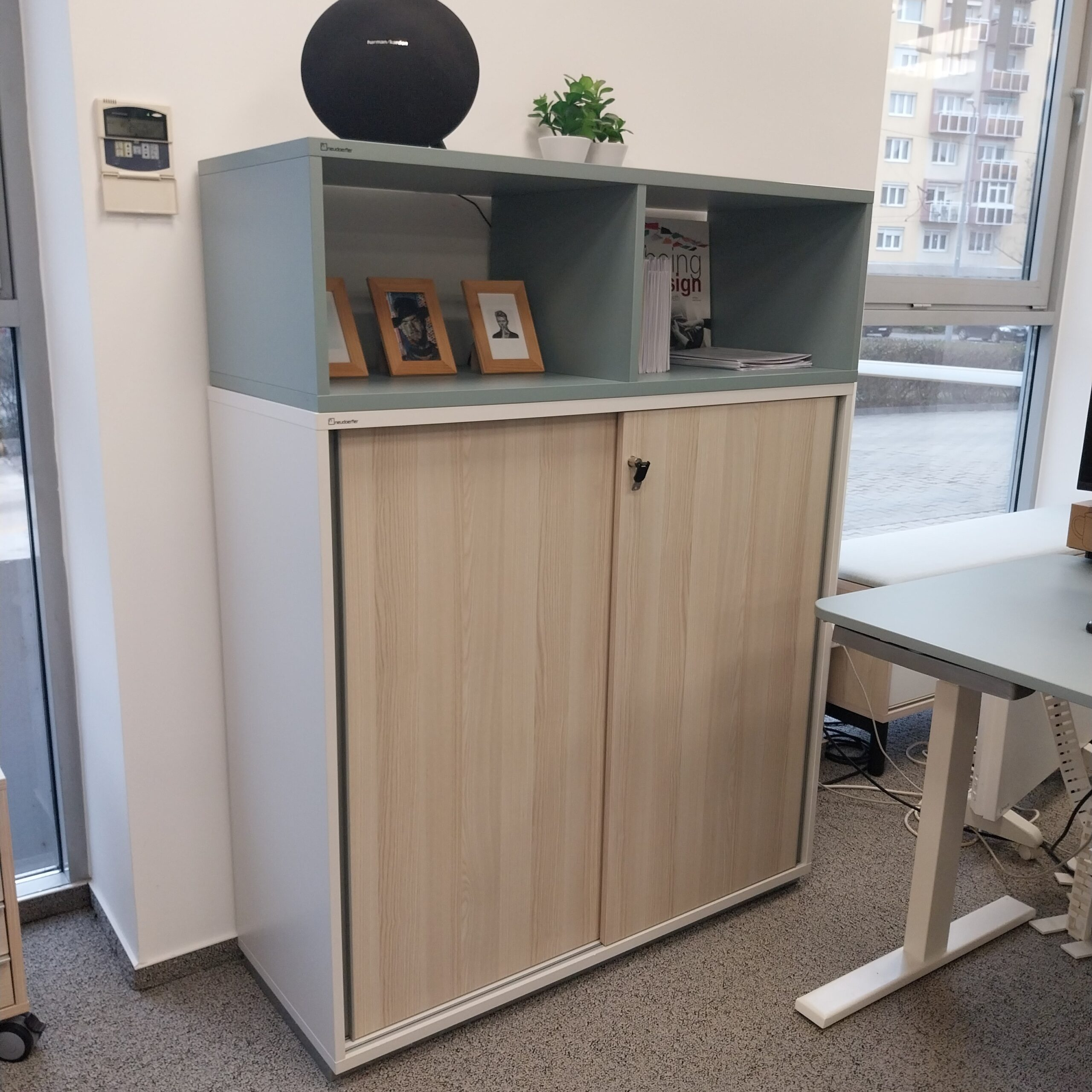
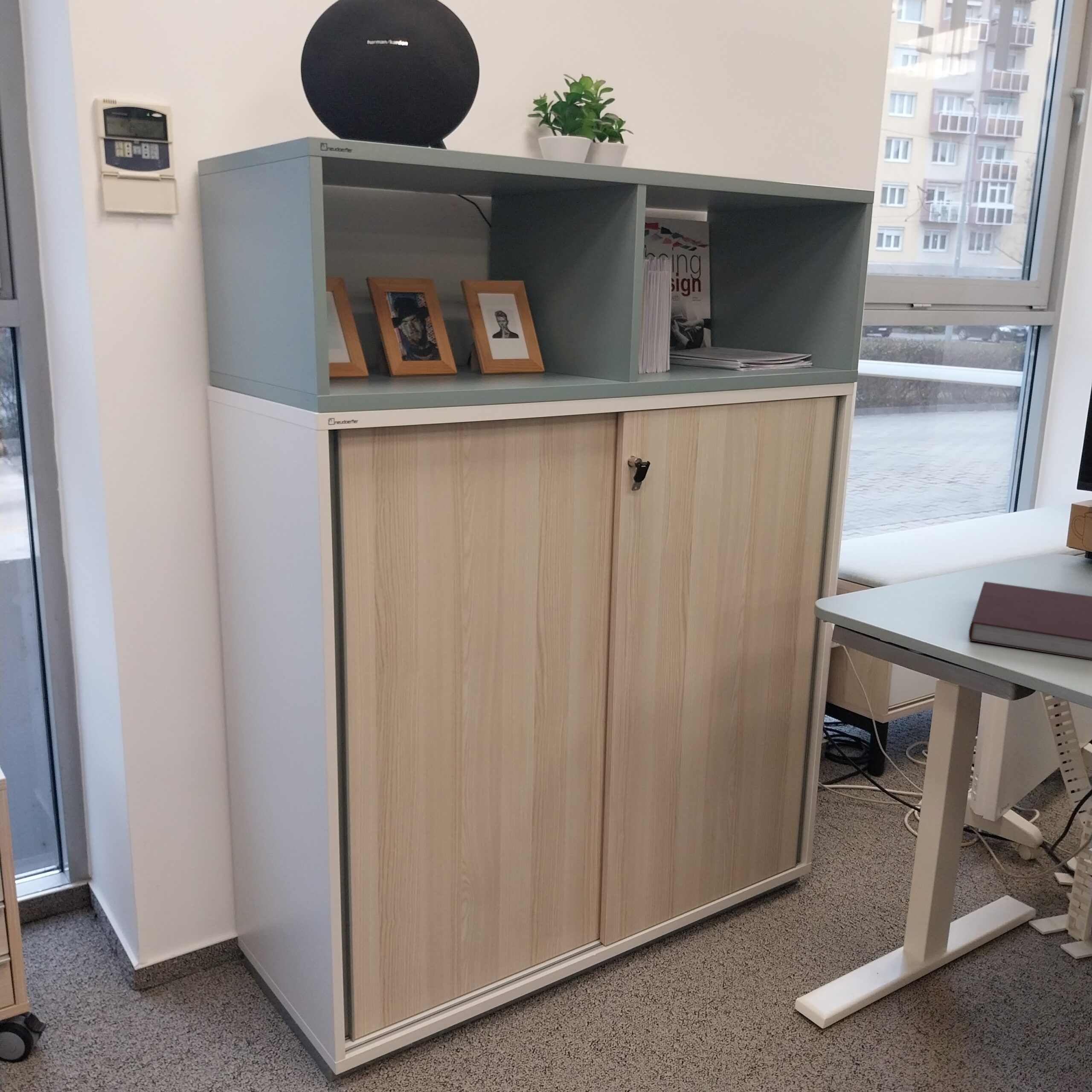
+ notebook [968,581,1092,660]
